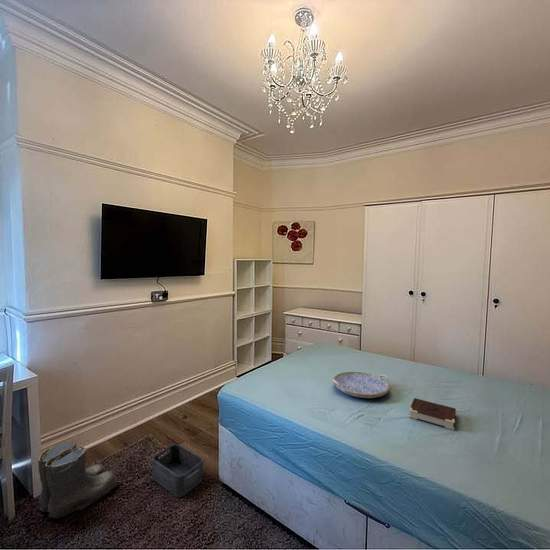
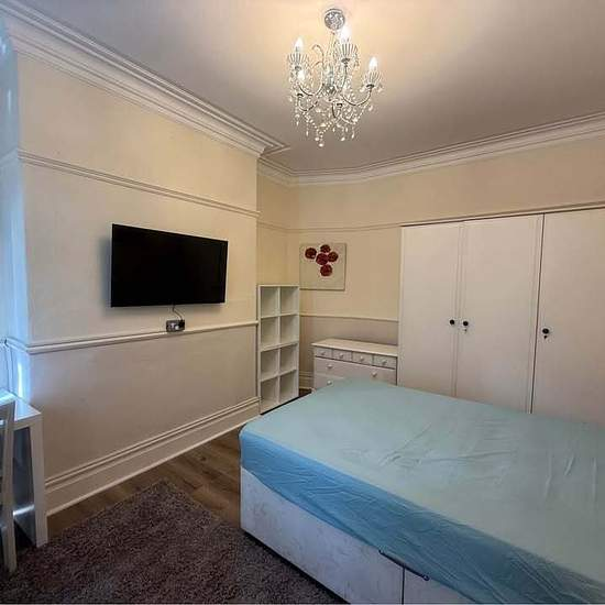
- book [408,397,457,431]
- serving tray [332,371,391,399]
- boots [37,440,120,519]
- storage bin [151,443,204,498]
